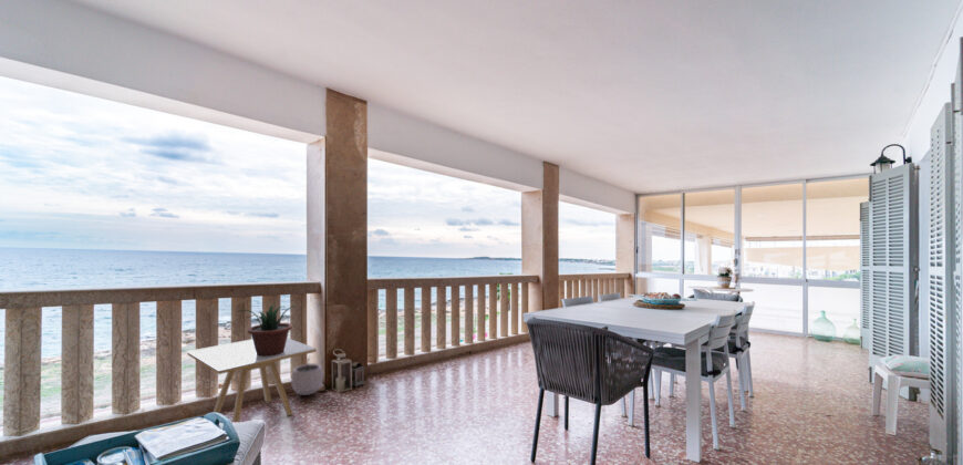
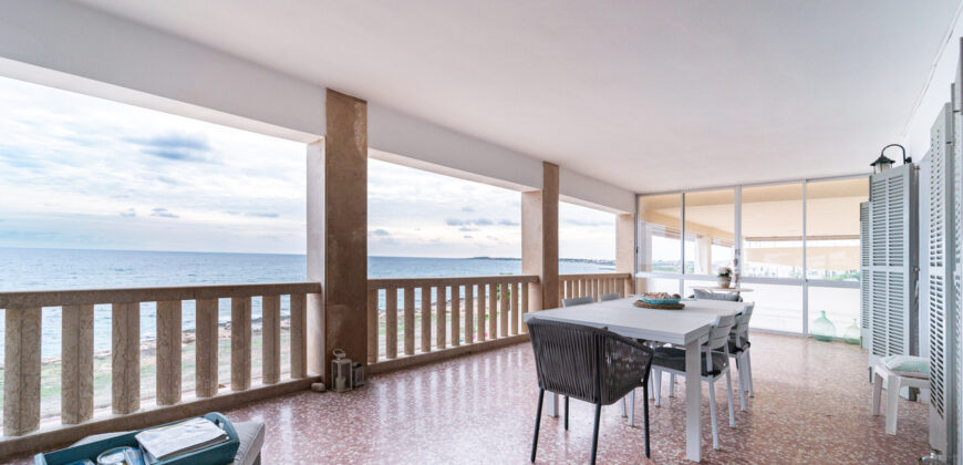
- potted plant [236,303,297,356]
- side table [186,338,318,423]
- plant pot [290,355,324,396]
